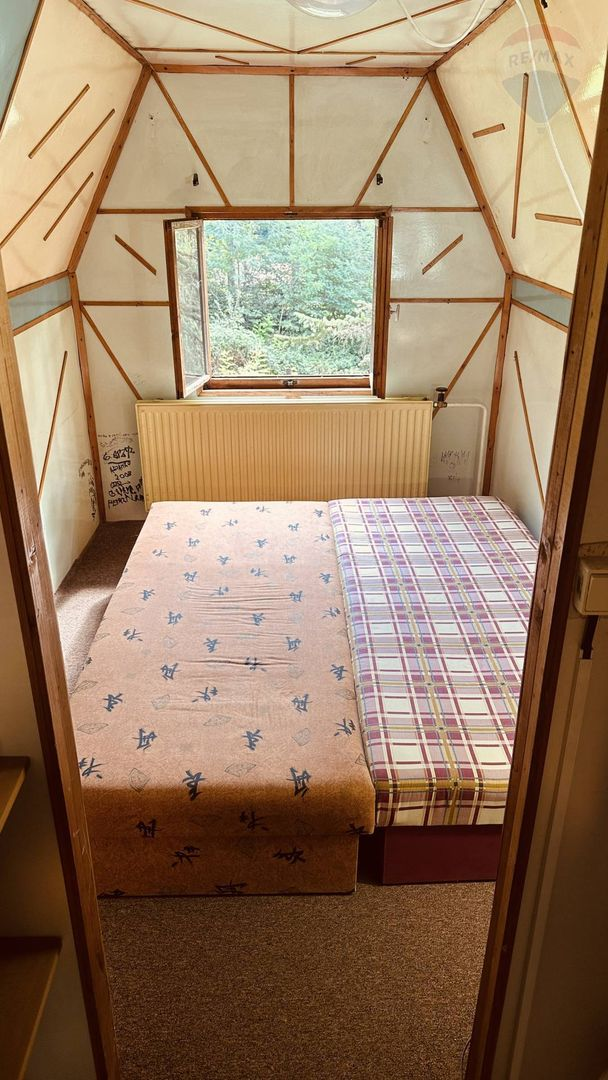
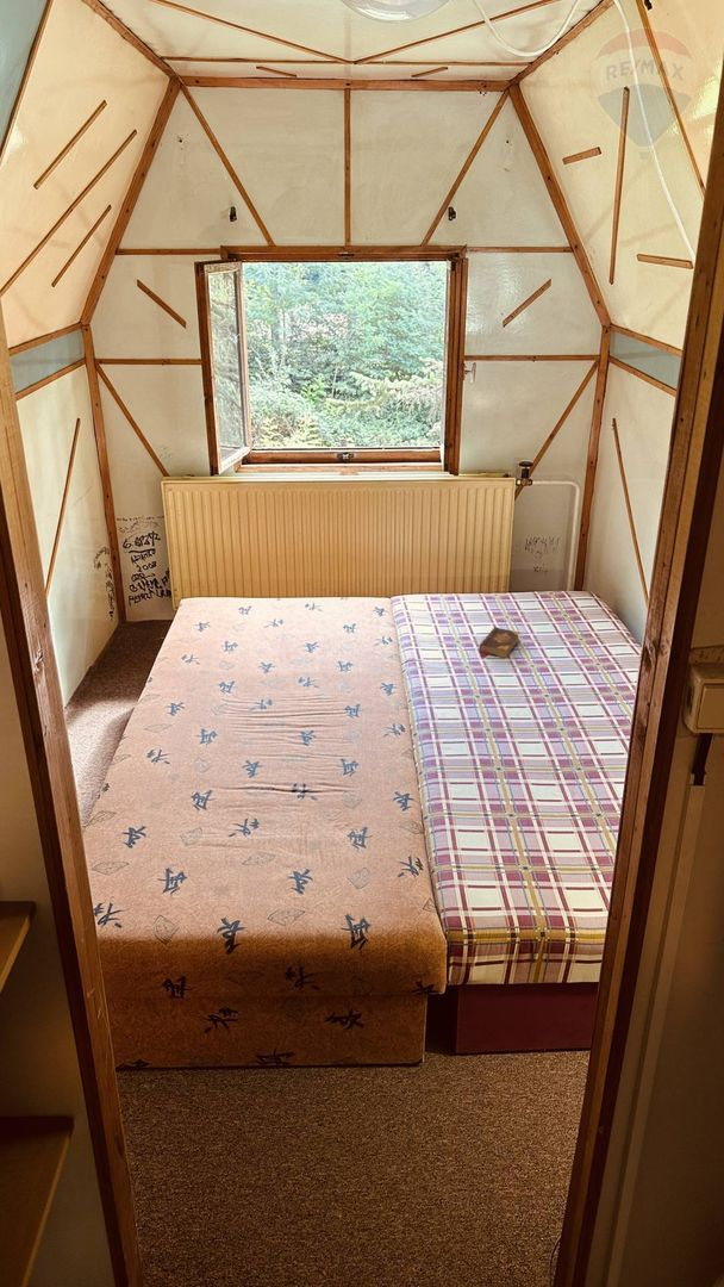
+ book [478,627,522,659]
